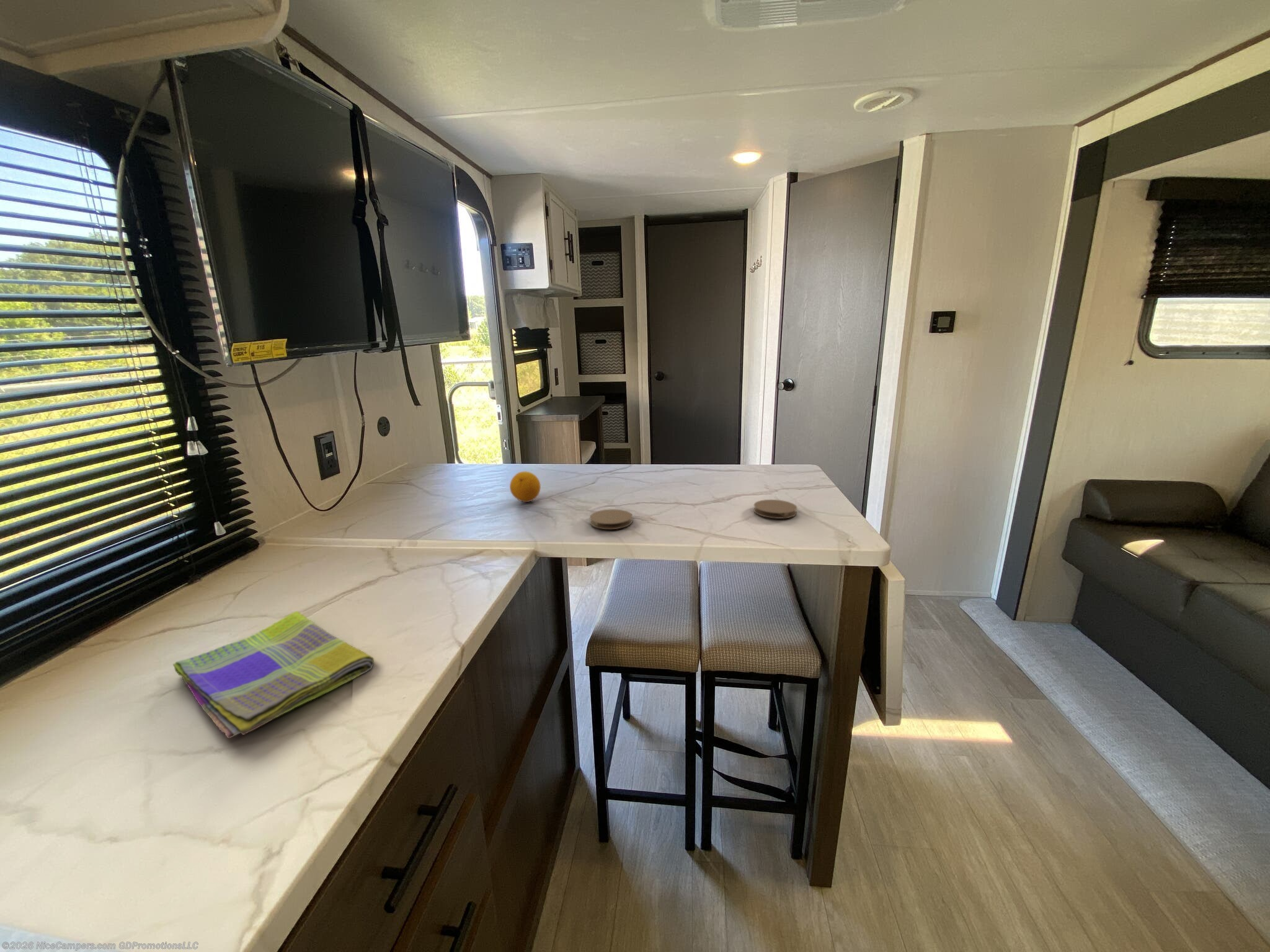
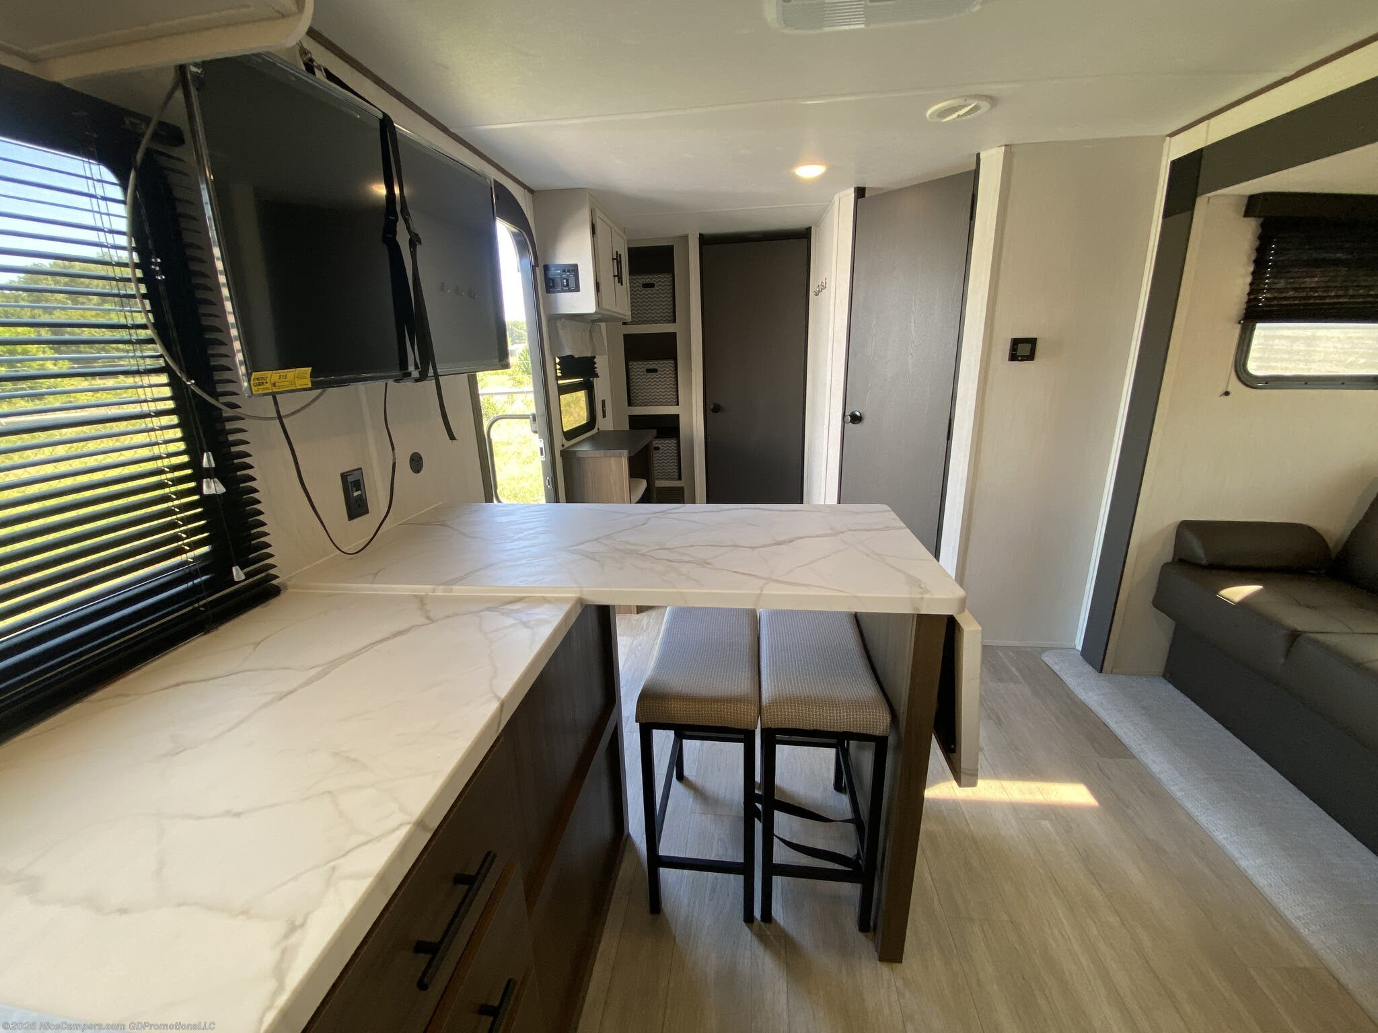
- coaster [753,499,798,519]
- dish towel [172,610,375,739]
- coaster [589,509,633,530]
- fruit [509,470,541,503]
